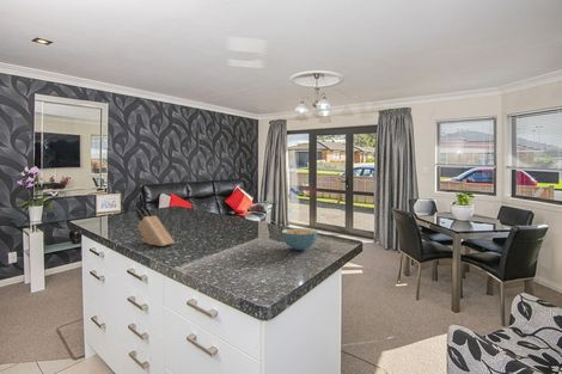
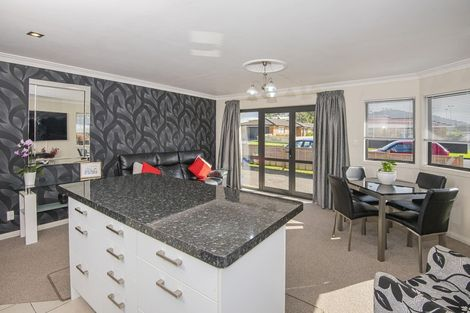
- cereal bowl [281,227,319,251]
- knife block [135,206,176,247]
